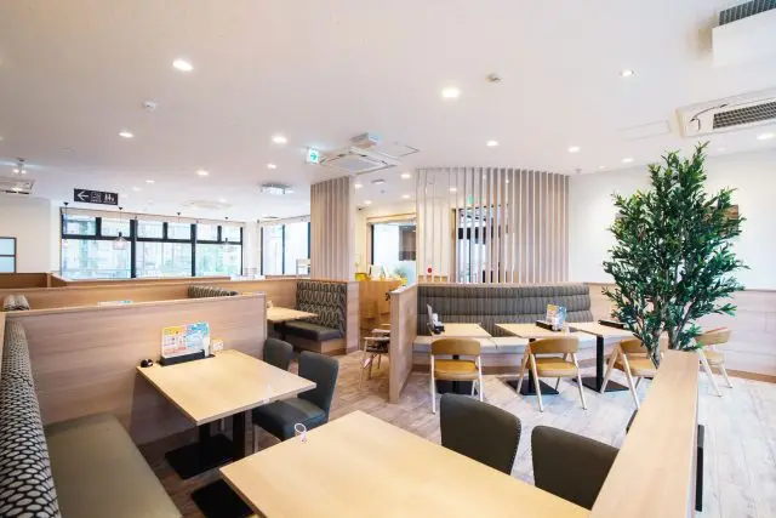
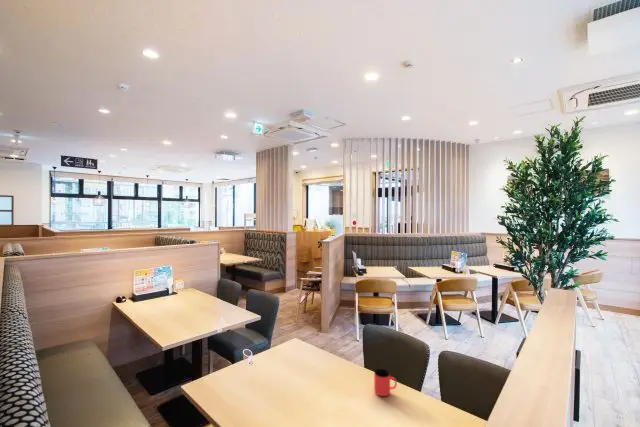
+ cup [373,368,398,397]
